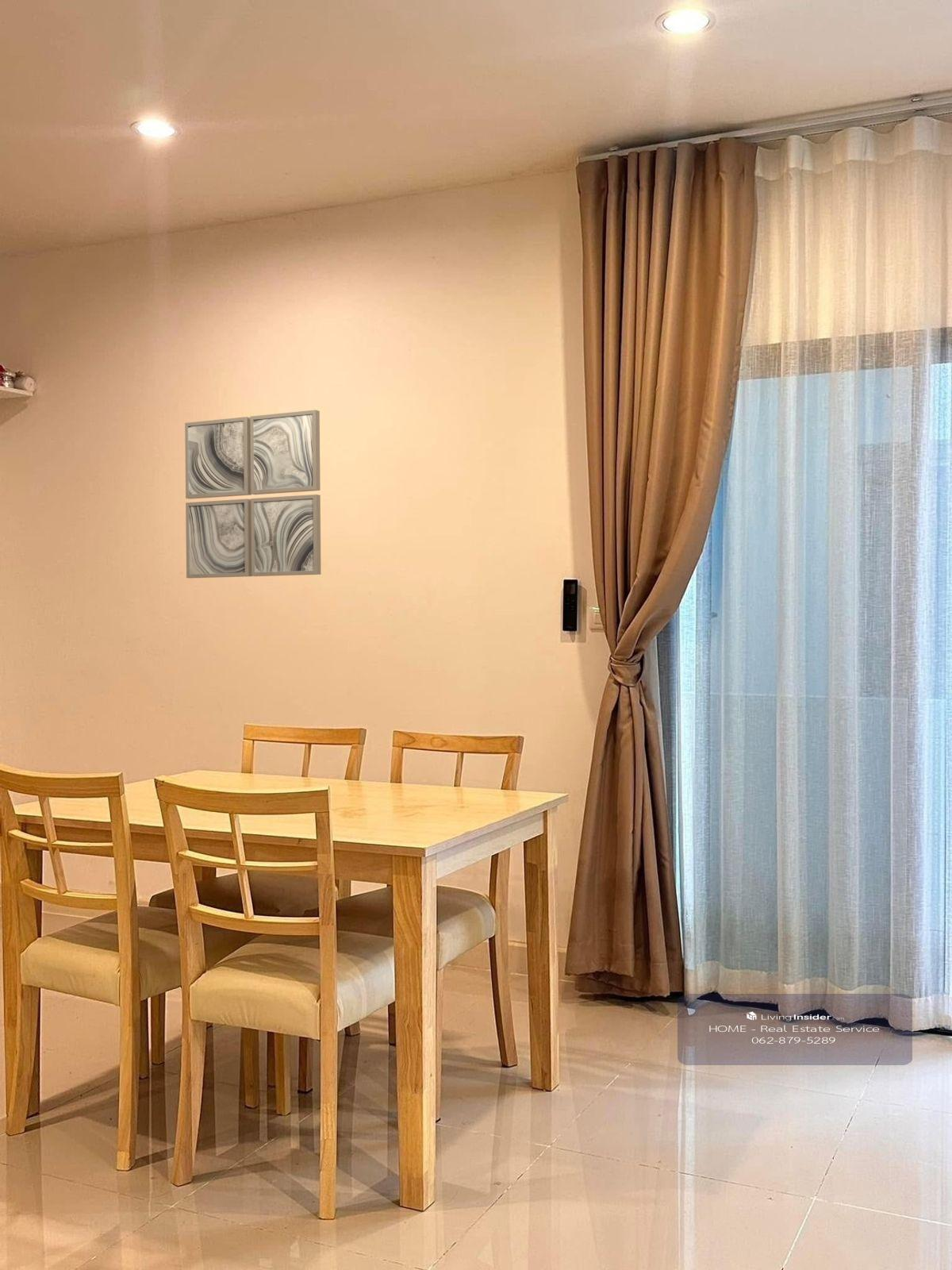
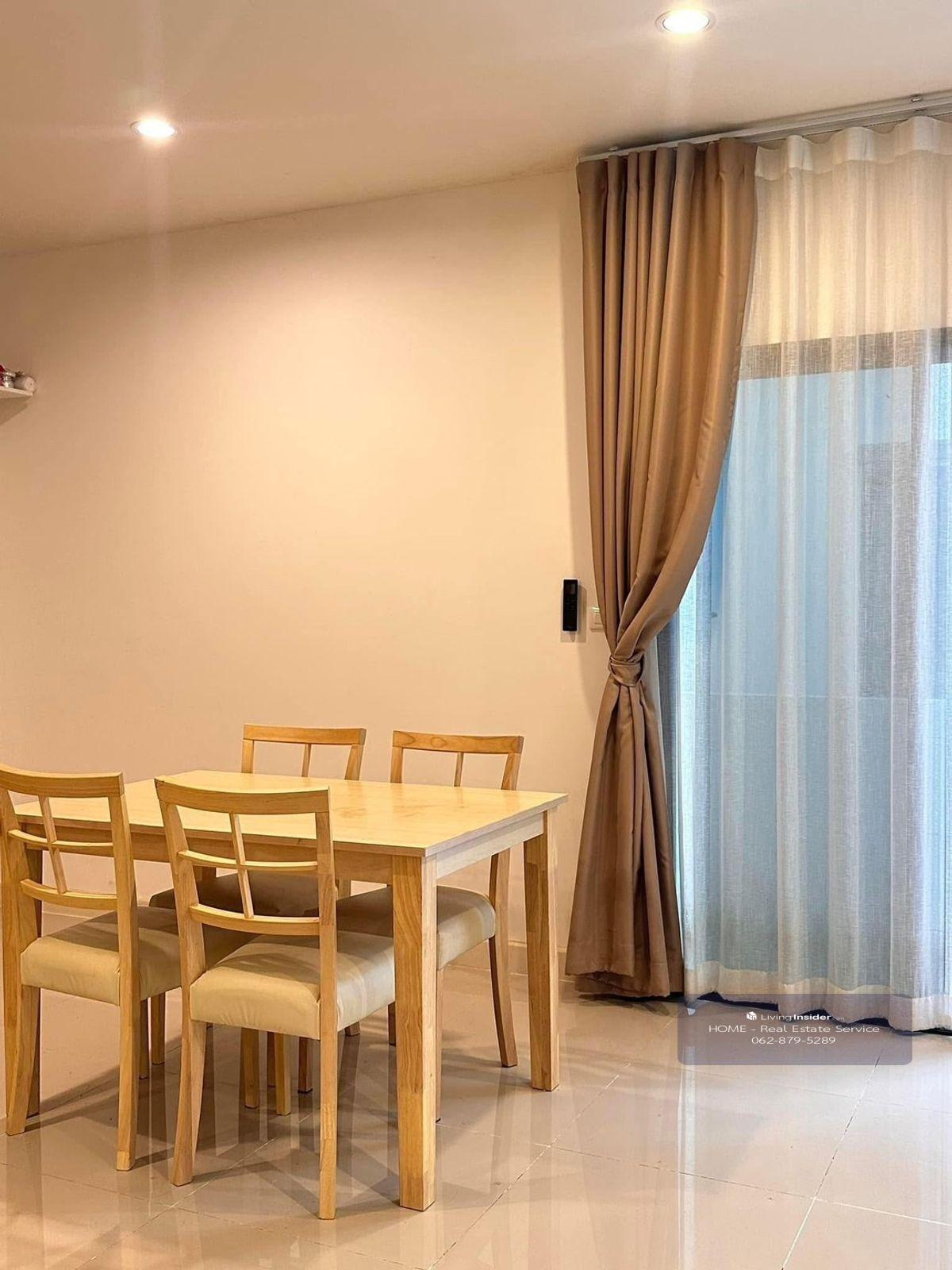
- wall art [184,409,322,579]
